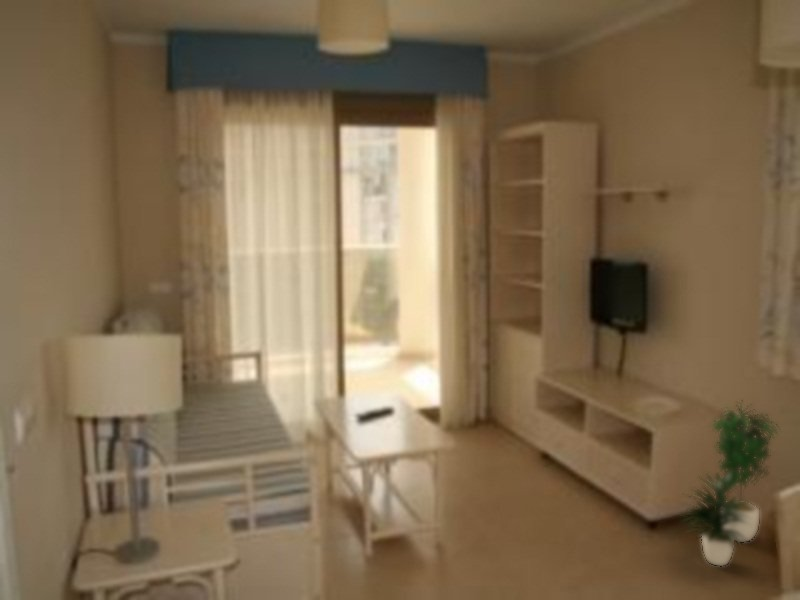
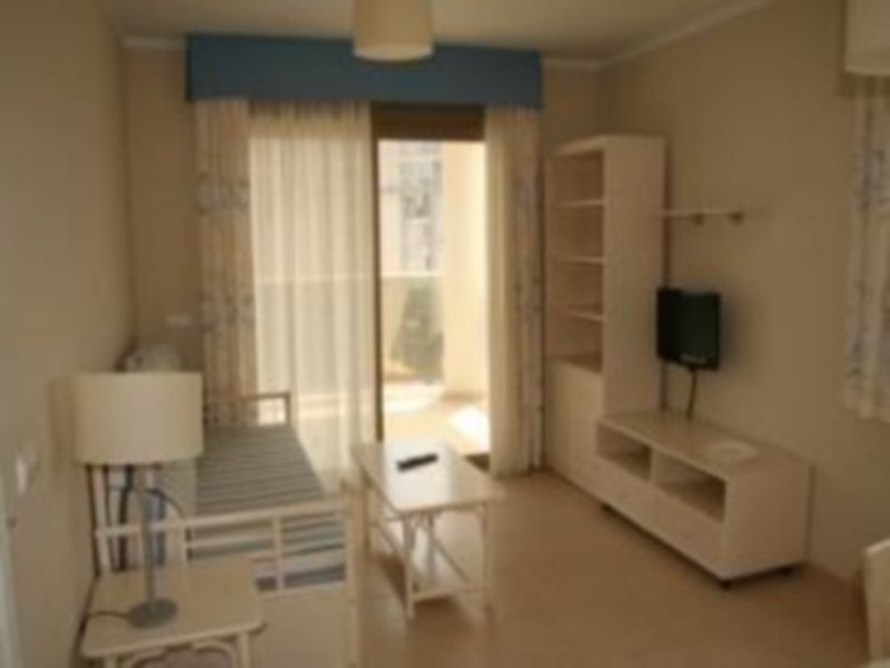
- potted plant [678,398,782,567]
